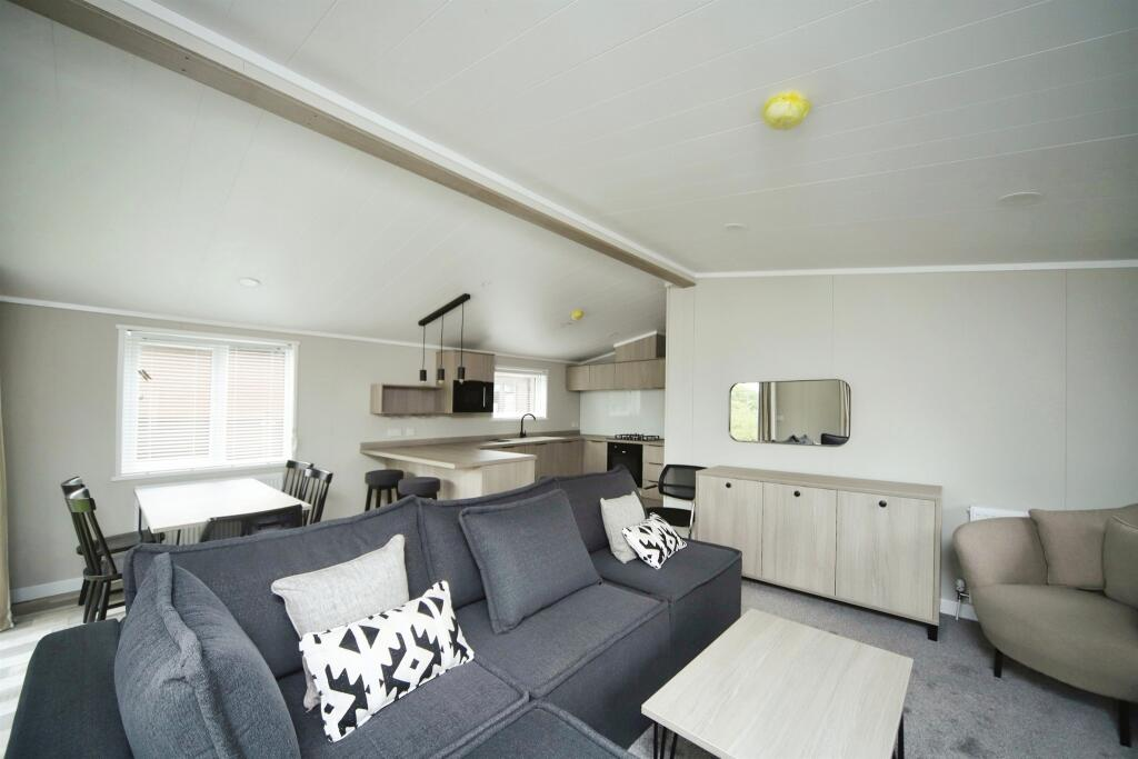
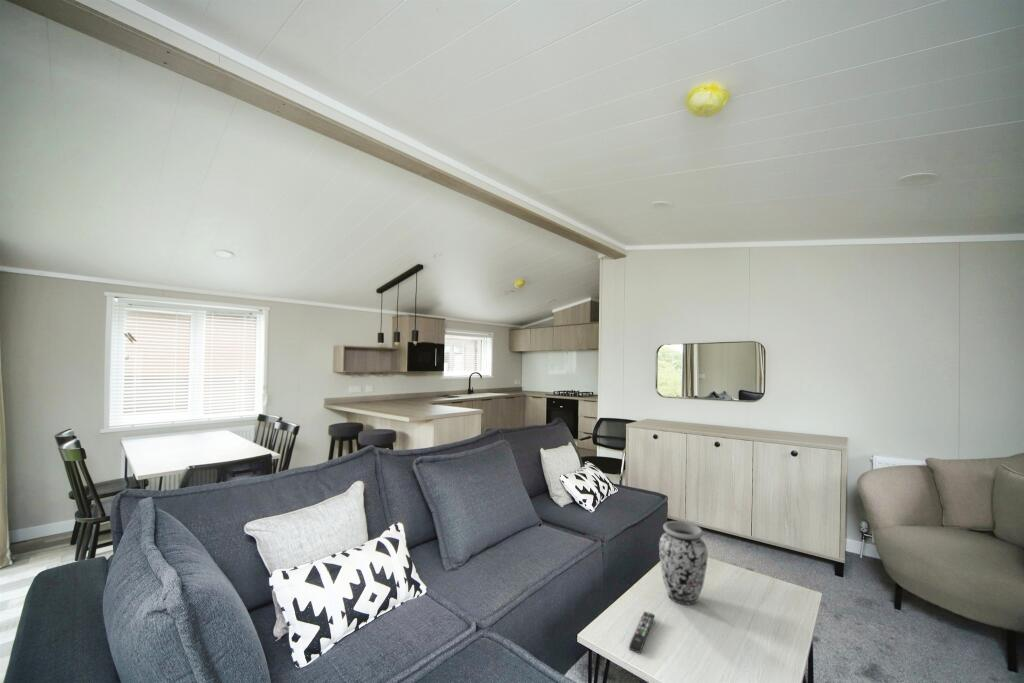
+ vase [658,520,709,605]
+ remote control [628,610,655,654]
